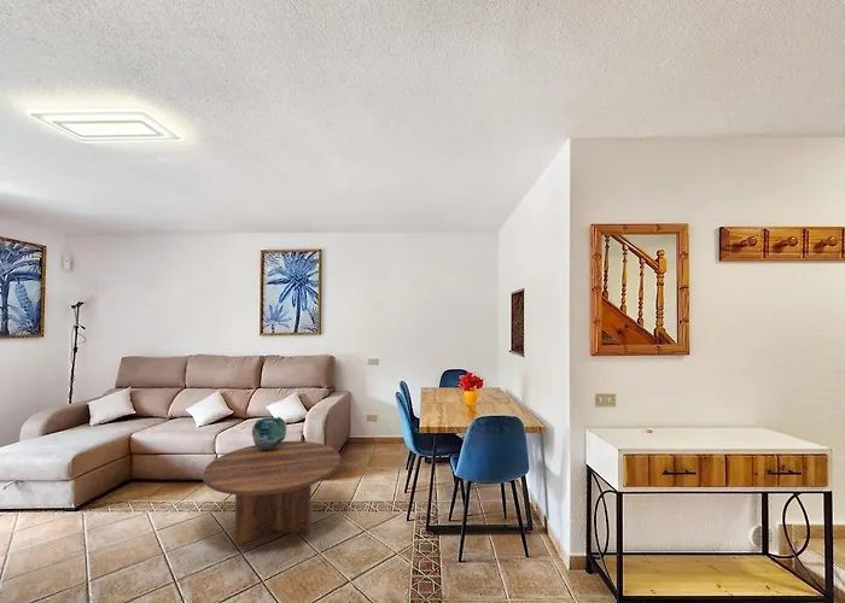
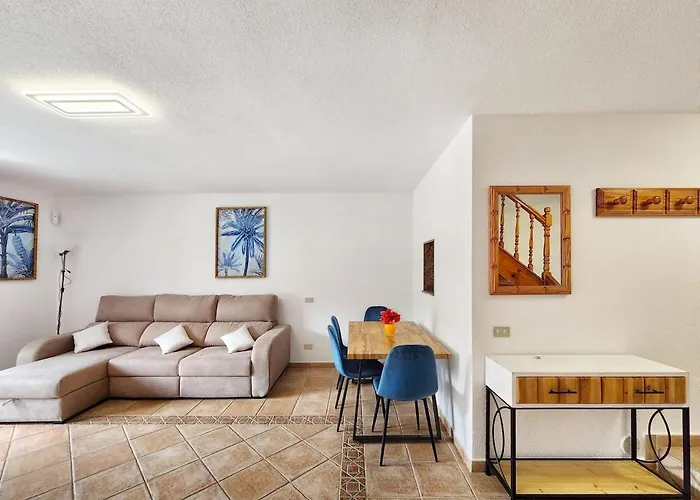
- decorative bowl [251,416,287,450]
- coffee table [202,440,342,546]
